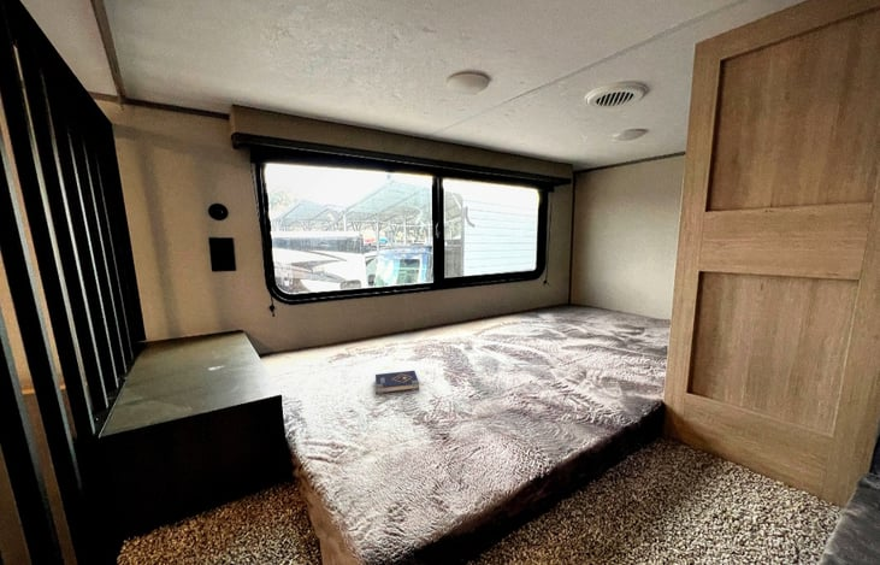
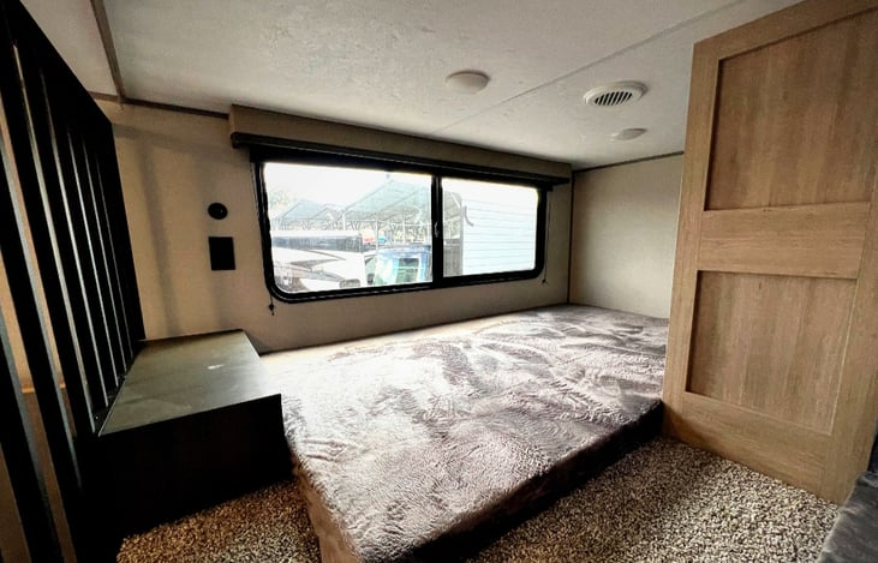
- book [374,370,420,395]
